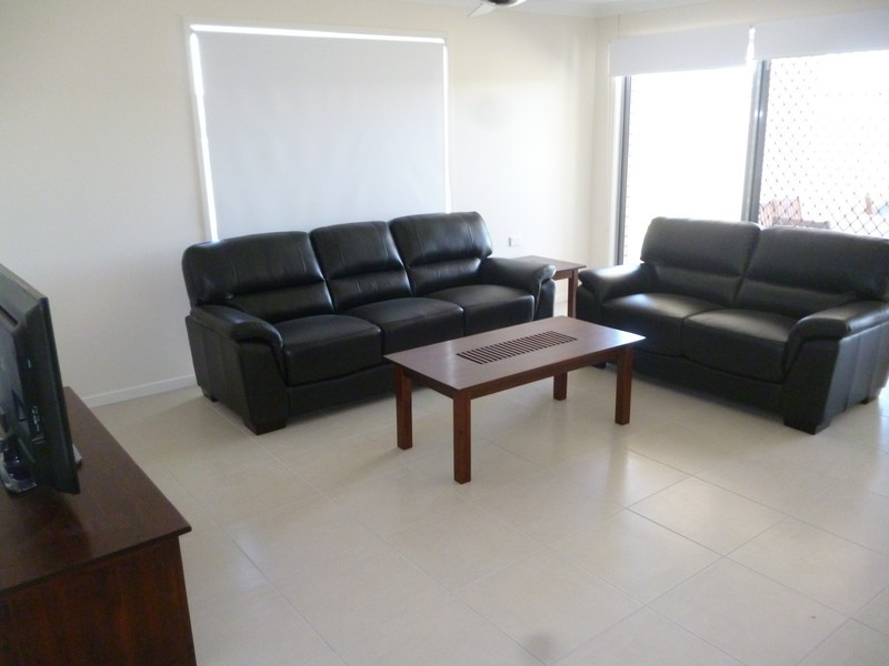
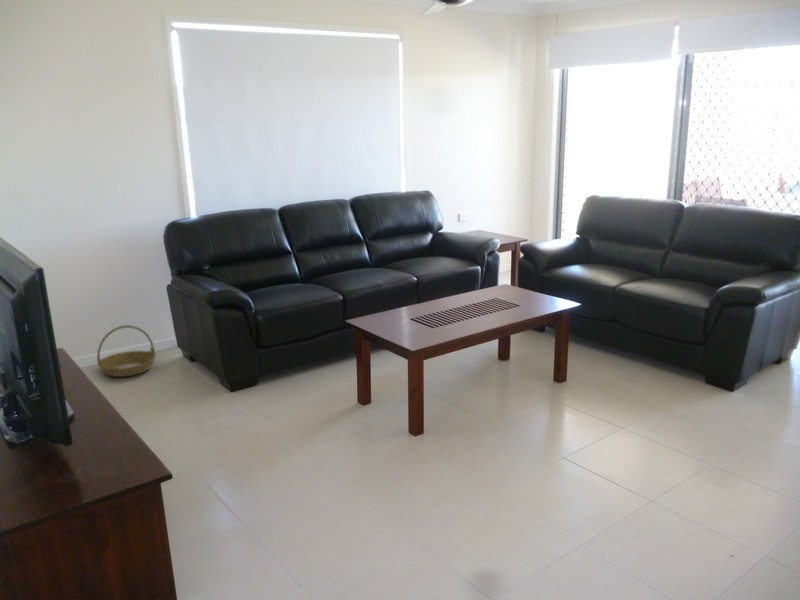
+ basket [96,324,157,378]
